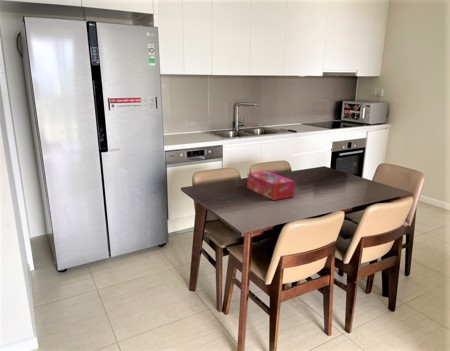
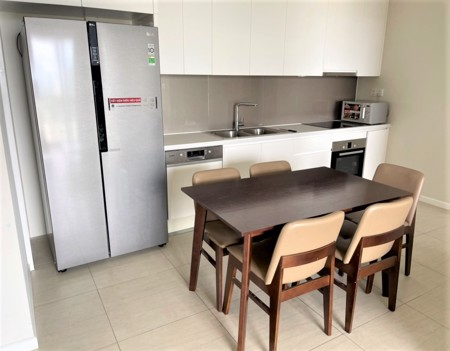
- tissue box [246,170,296,201]
